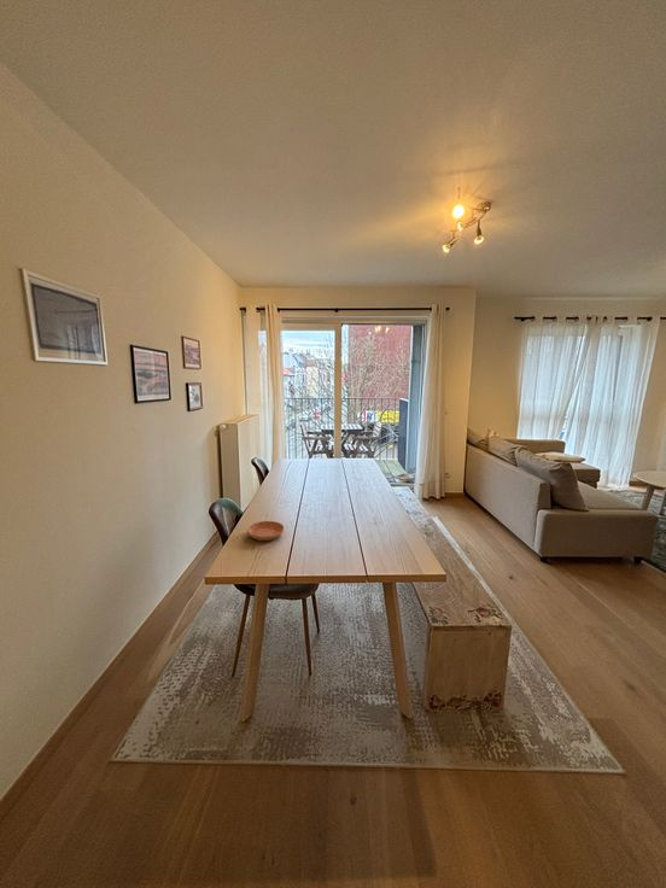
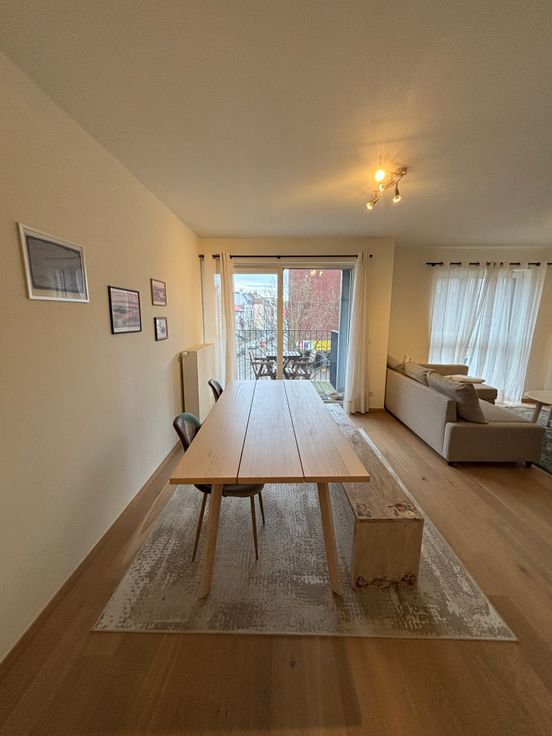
- saucer [246,520,286,542]
